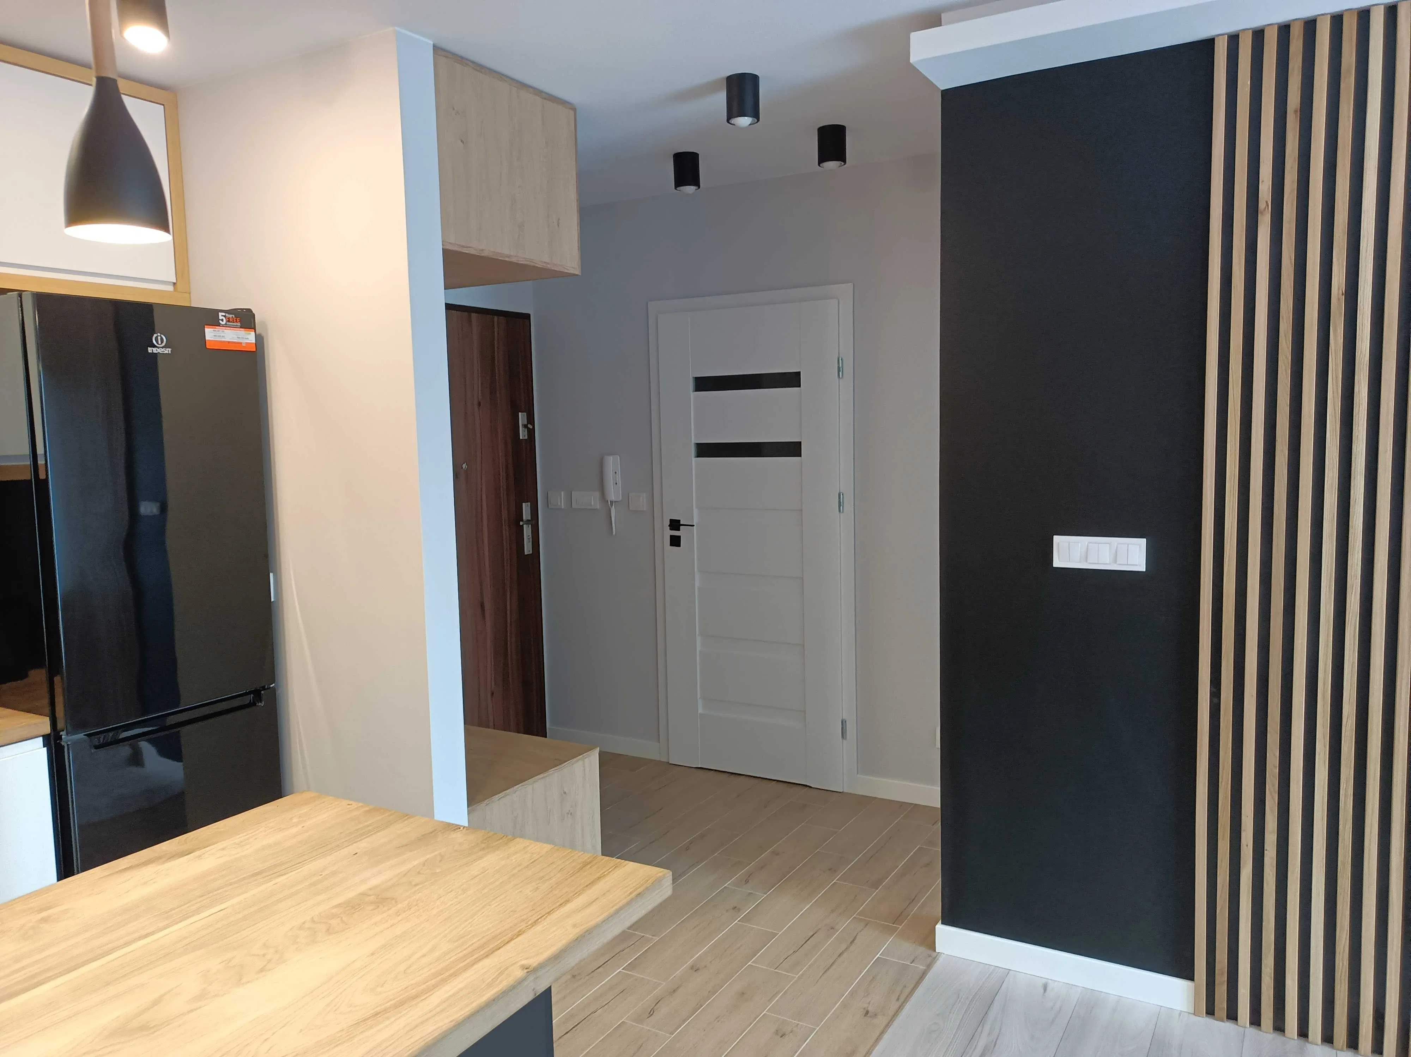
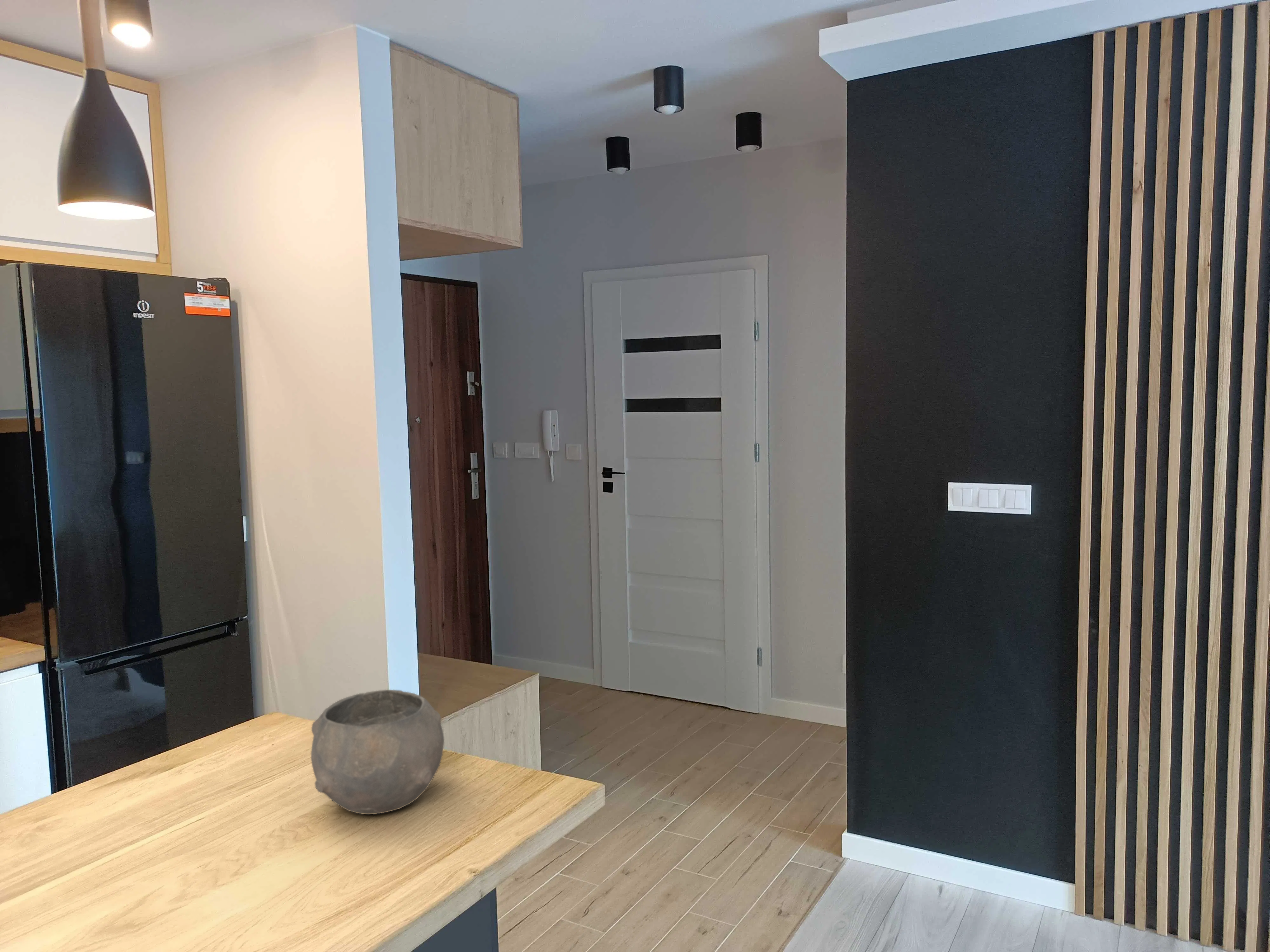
+ bowl [311,689,445,815]
